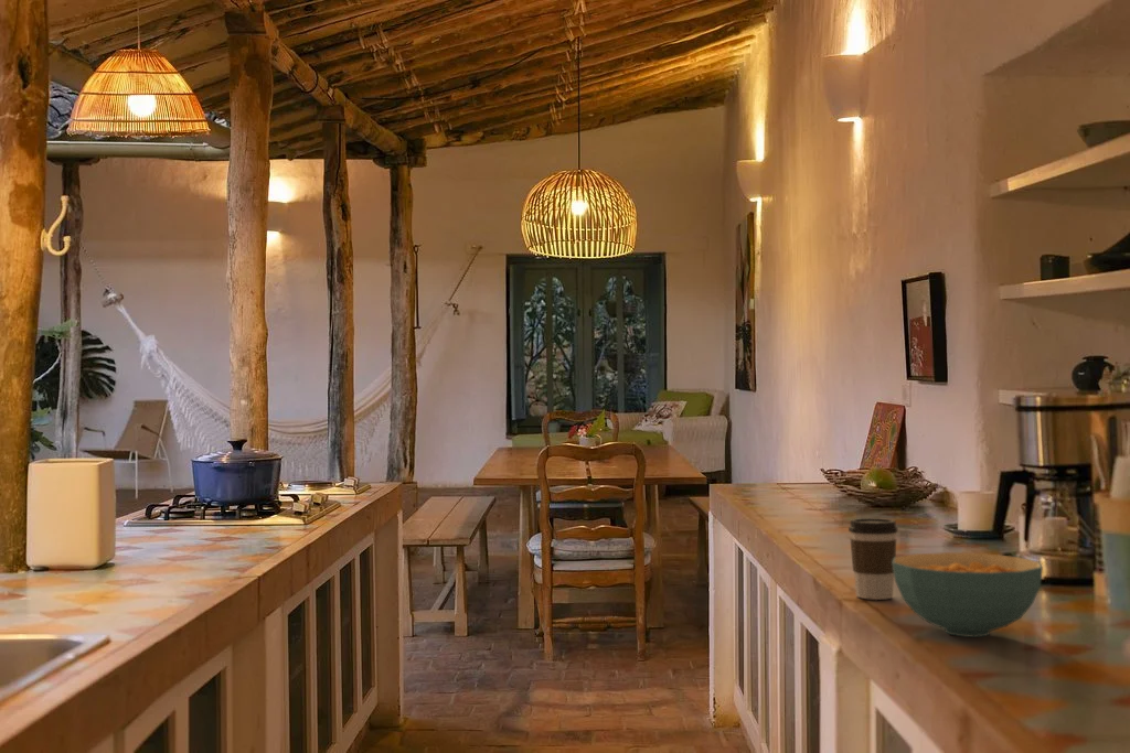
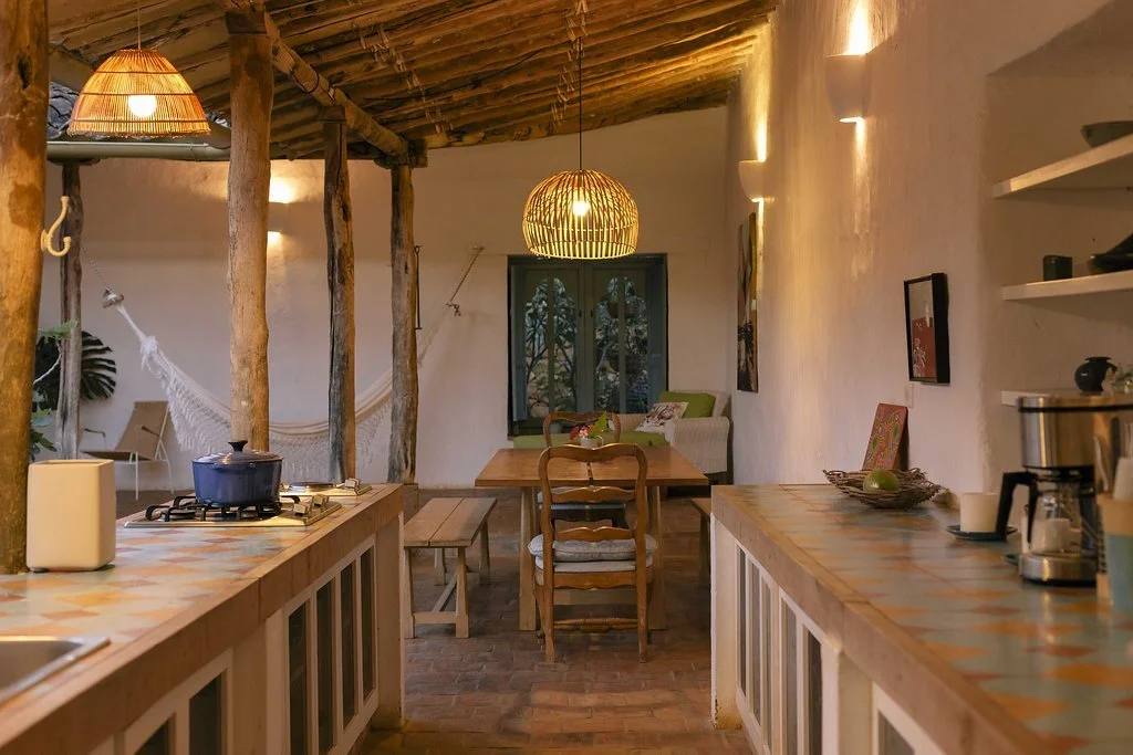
- cereal bowl [892,551,1044,638]
- coffee cup [848,517,899,601]
